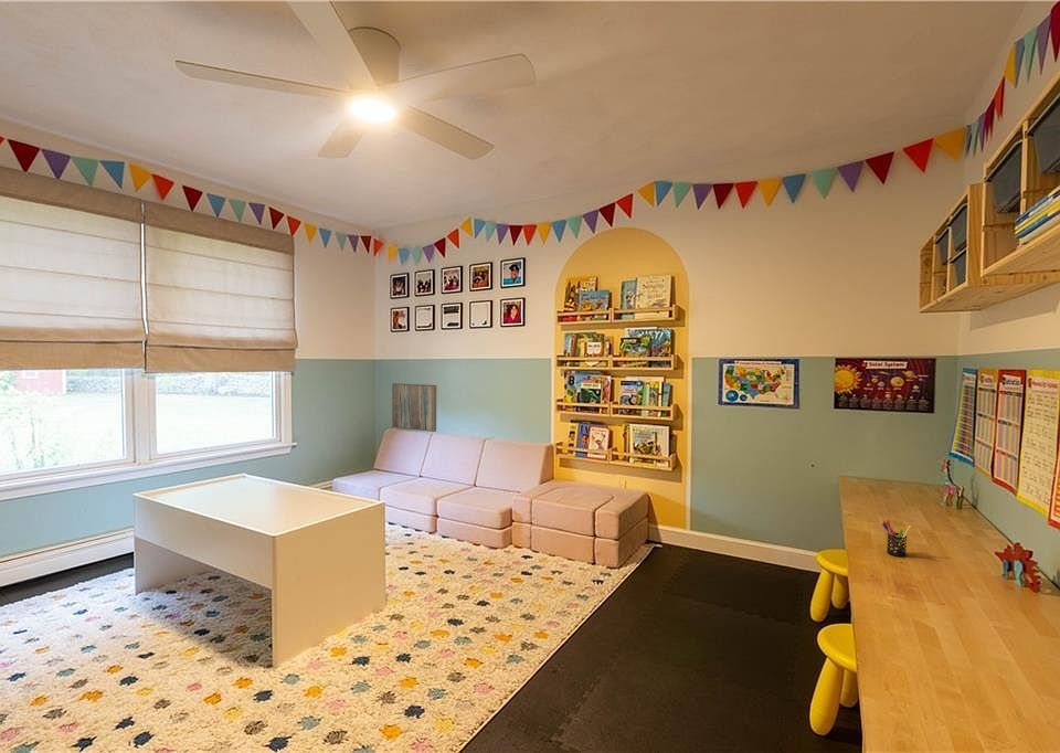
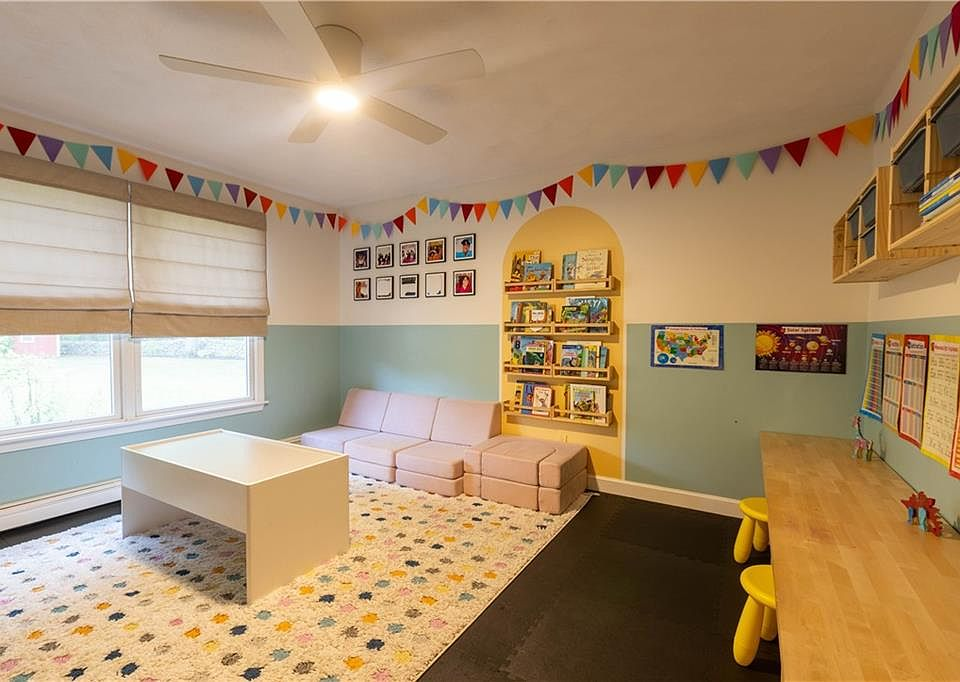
- pen holder [881,519,912,558]
- wall art [391,382,437,433]
